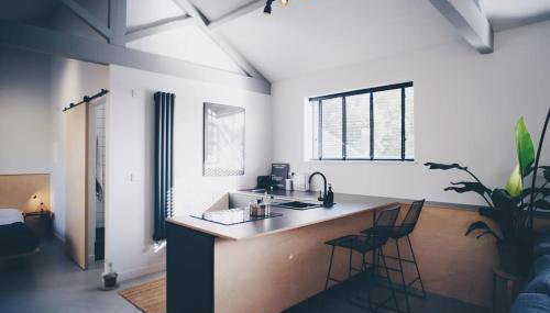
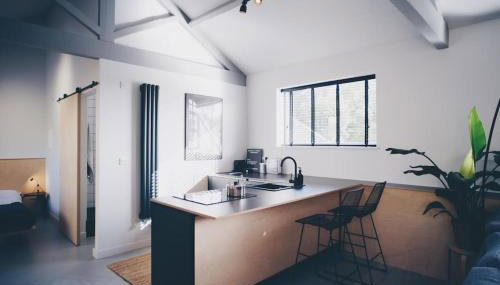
- potted plant [97,258,121,292]
